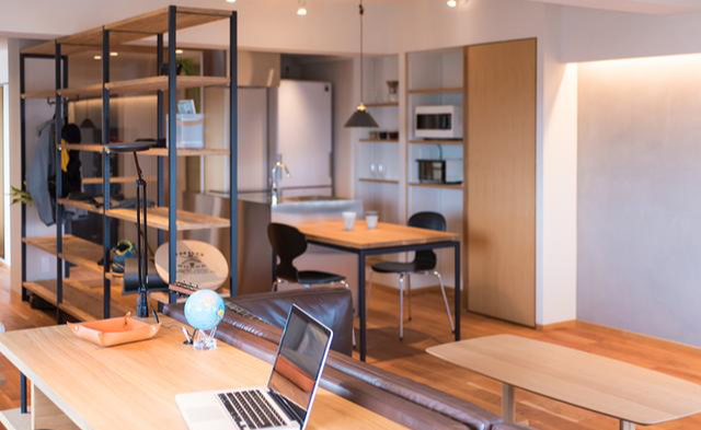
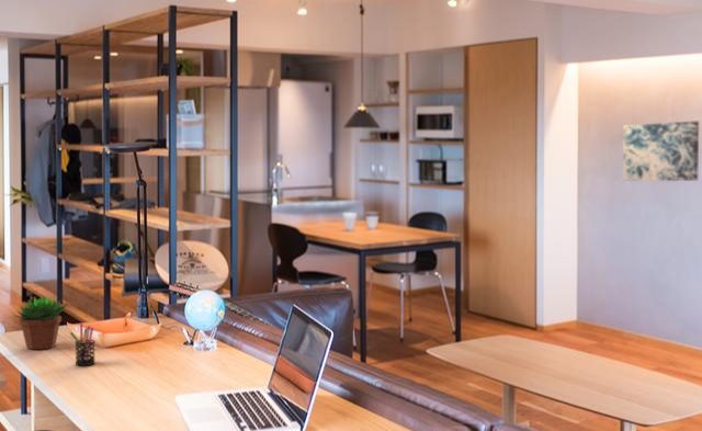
+ wall art [622,121,700,182]
+ pen holder [69,322,97,366]
+ succulent plant [12,295,69,350]
